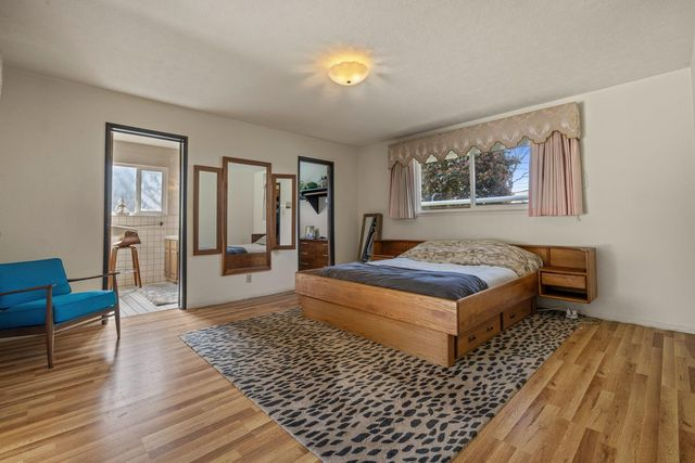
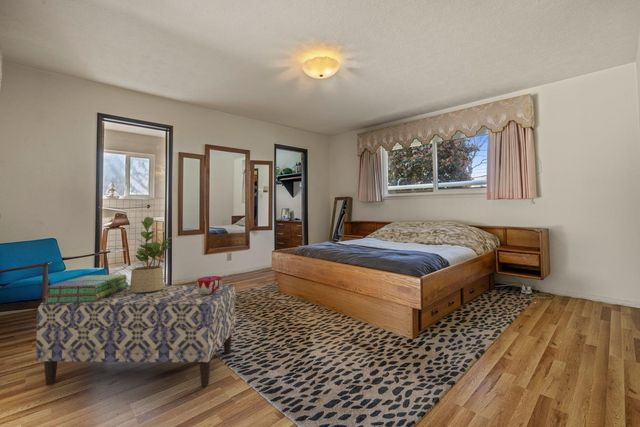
+ potted plant [129,216,173,293]
+ bench [35,284,236,387]
+ stack of books [43,274,129,303]
+ decorative bowl [196,275,223,294]
